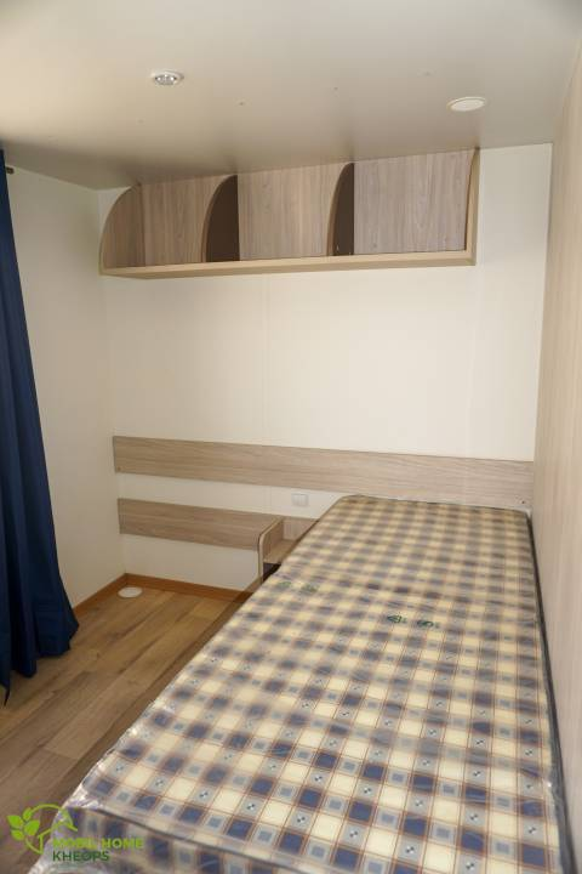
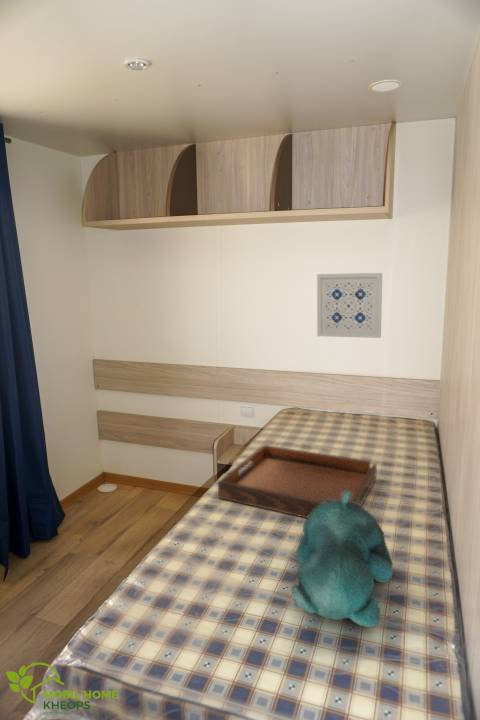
+ teddy bear [290,491,394,628]
+ wall art [316,272,383,339]
+ serving tray [217,444,378,519]
